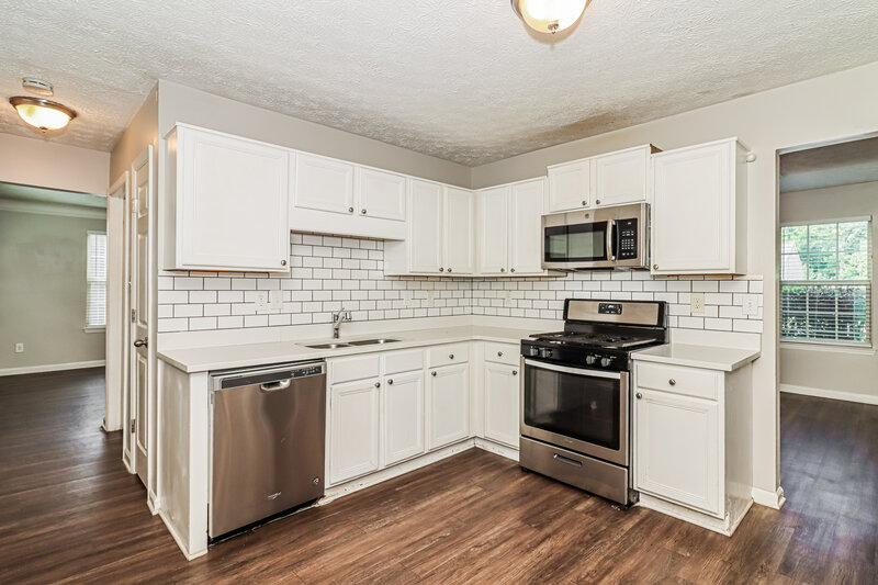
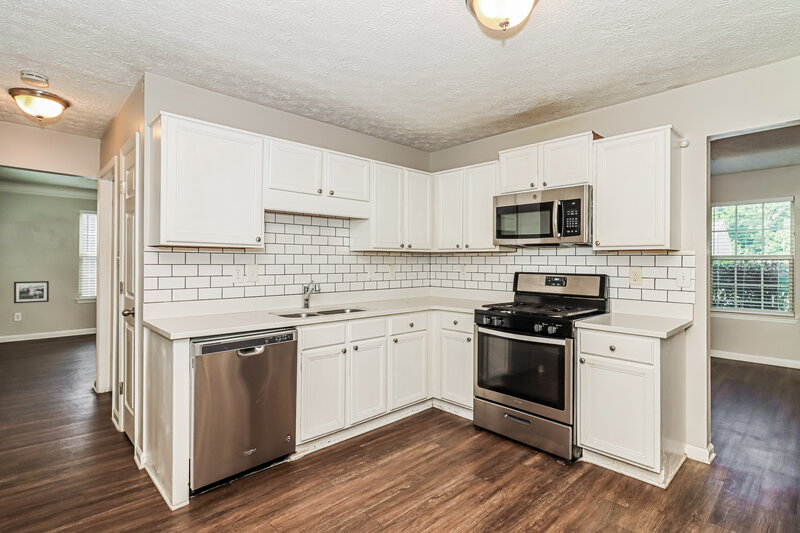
+ picture frame [13,280,50,304]
